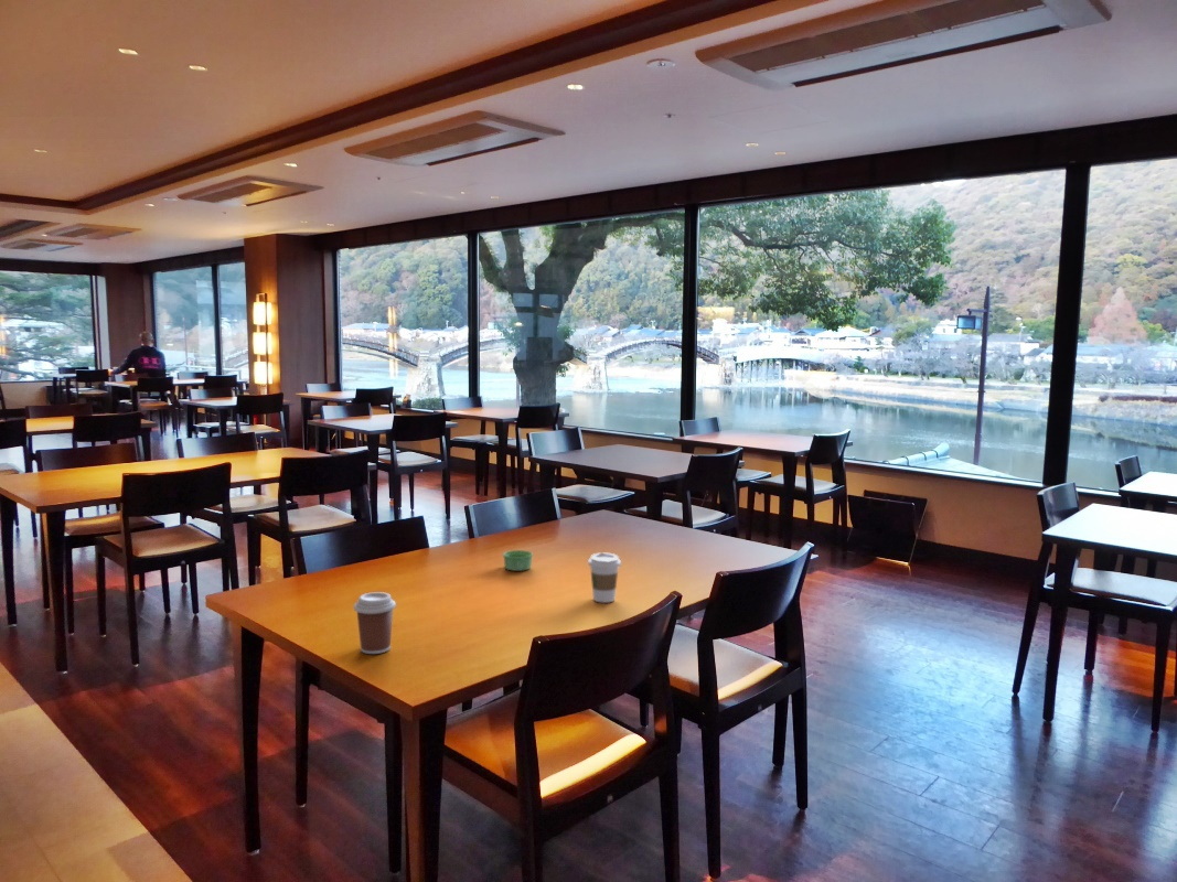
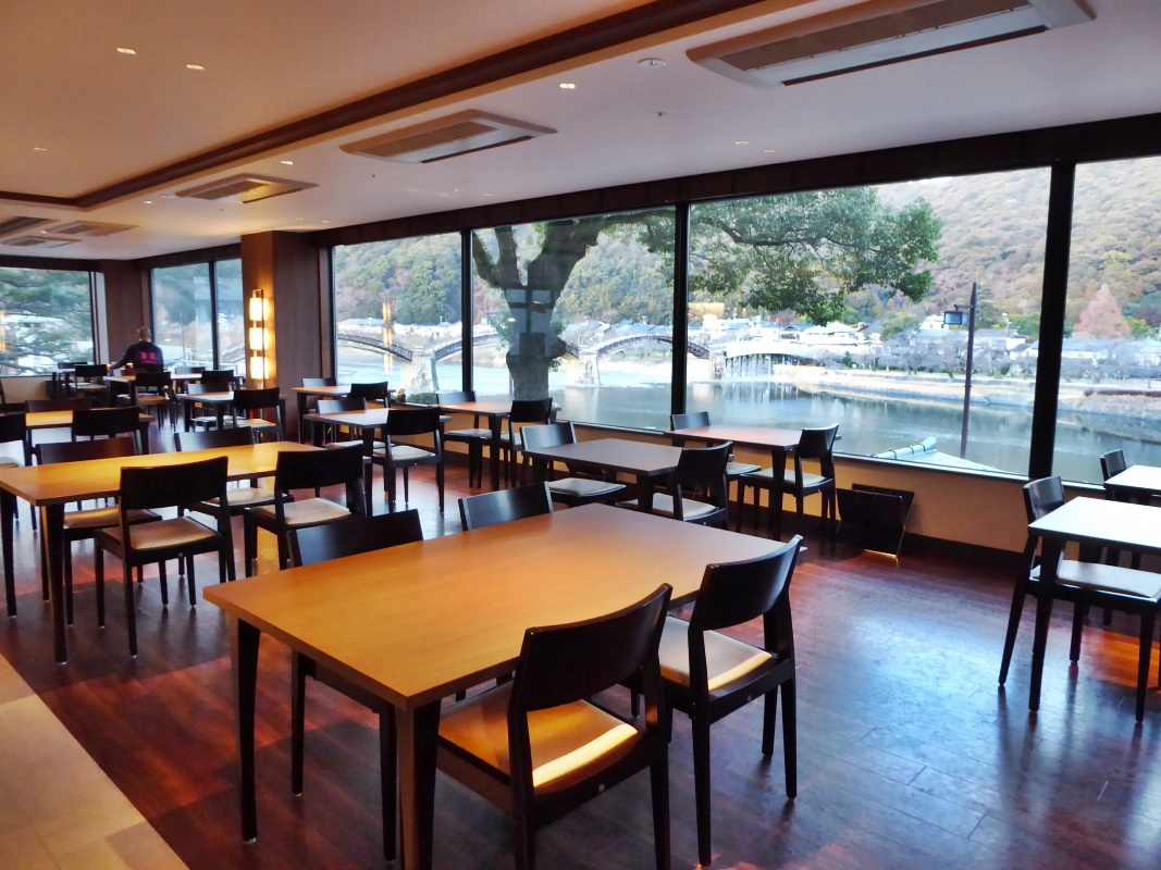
- coffee cup [353,591,397,655]
- coffee cup [587,552,622,604]
- ramekin [502,549,534,572]
